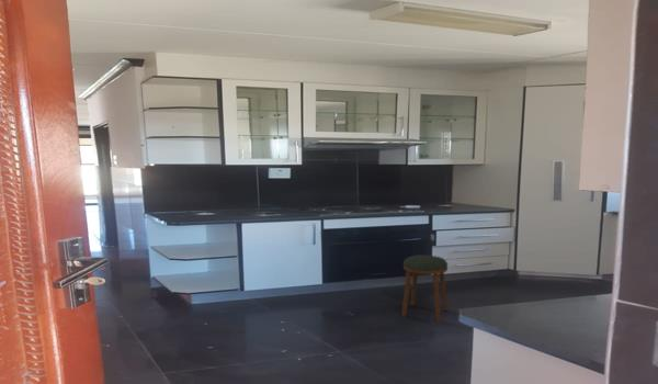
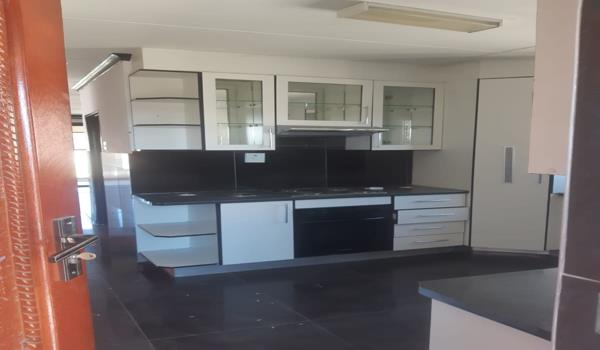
- stool [400,253,449,324]
